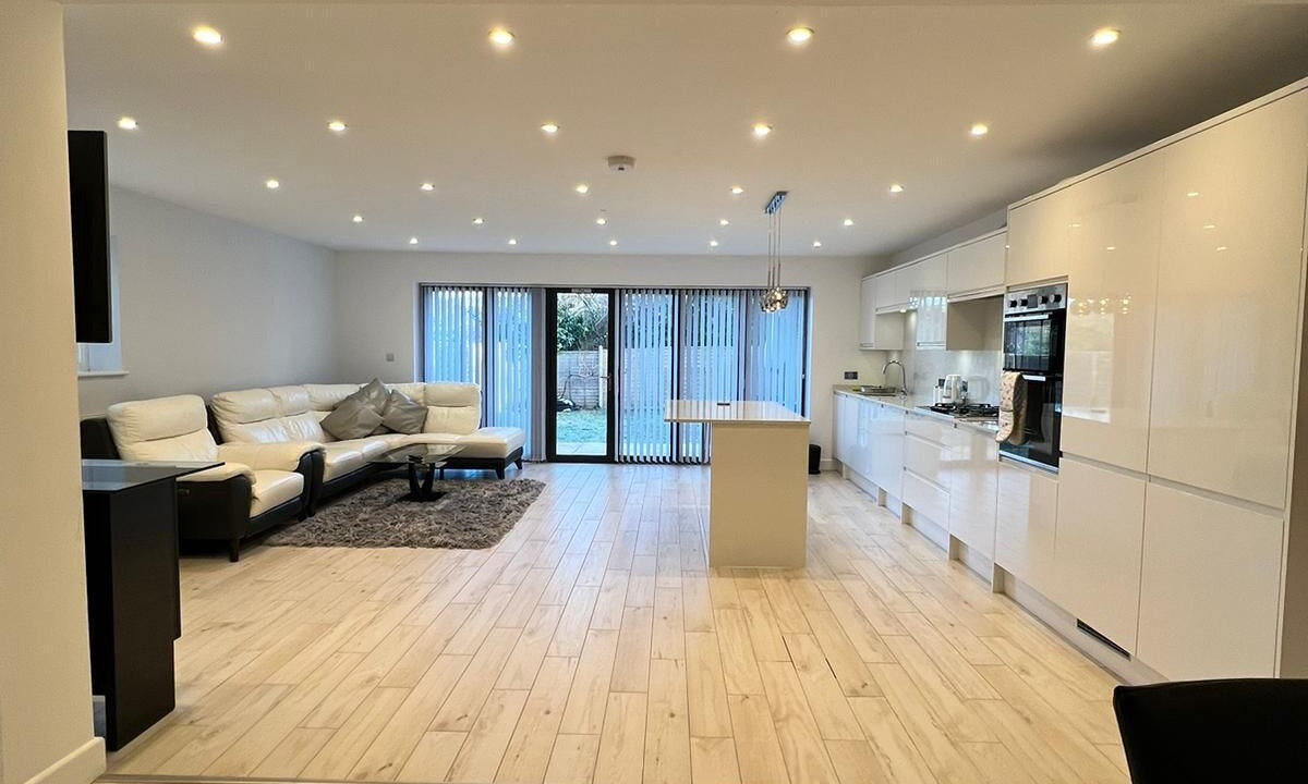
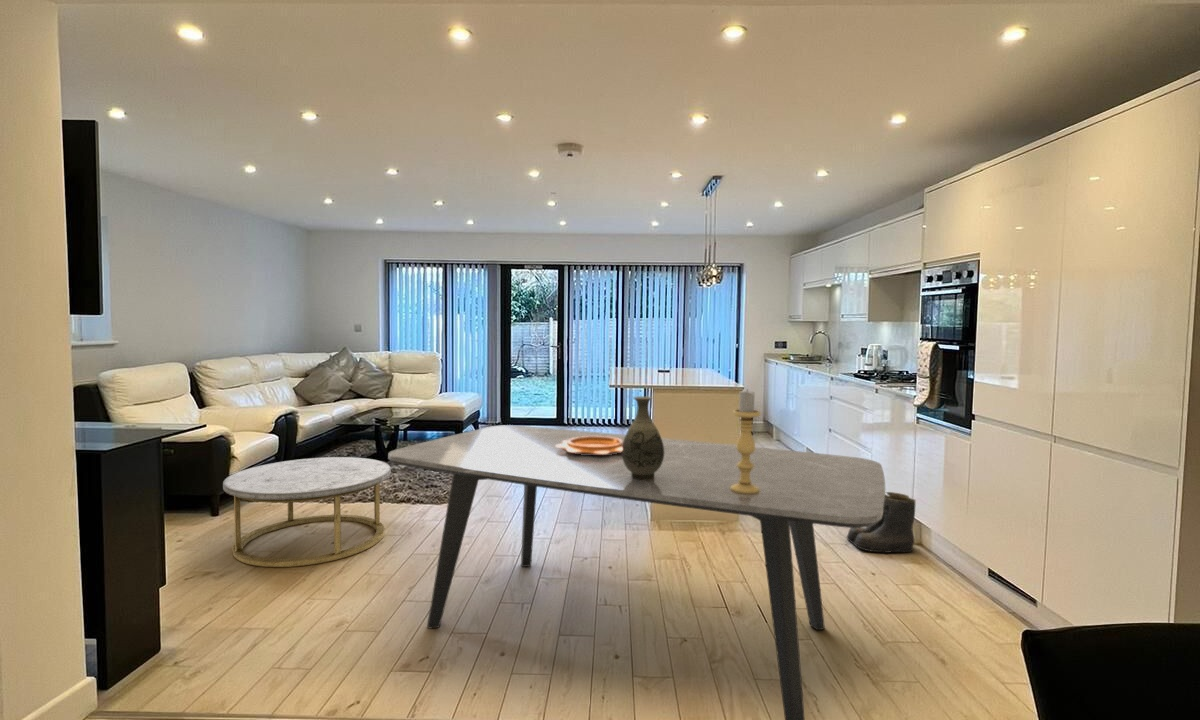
+ boots [845,491,917,554]
+ vase [622,395,664,480]
+ coffee table [222,456,392,568]
+ decorative bowl [556,436,623,455]
+ candle holder [731,388,761,494]
+ dining table [387,424,886,720]
